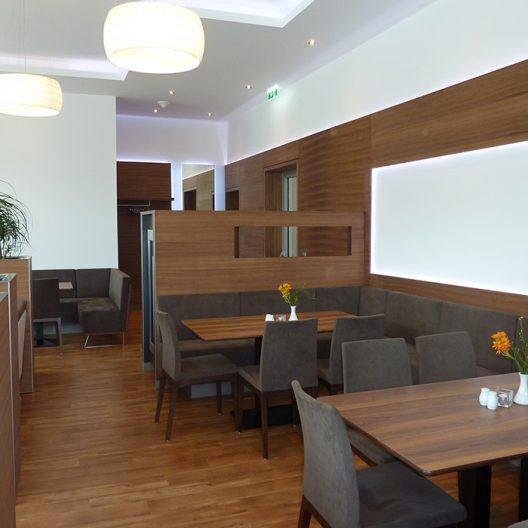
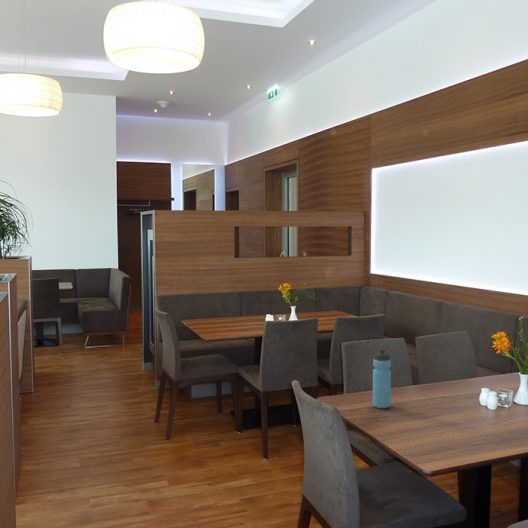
+ water bottle [372,348,392,409]
